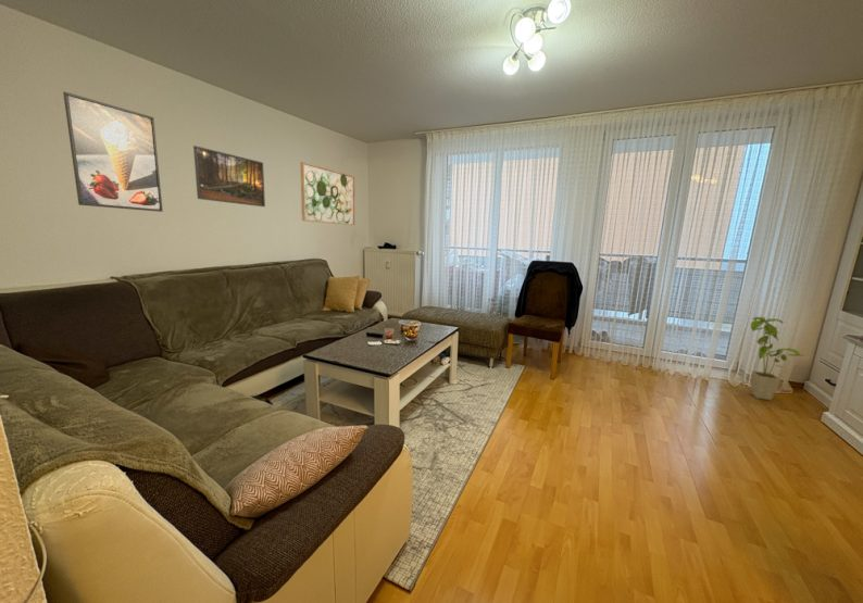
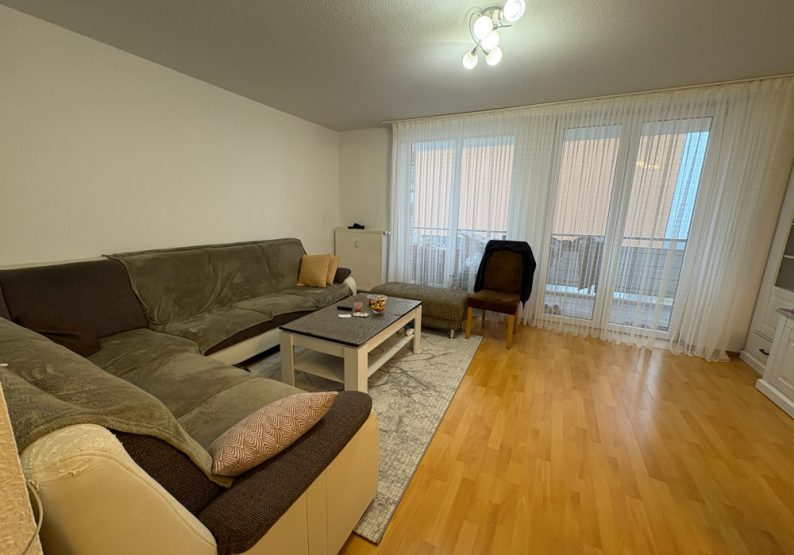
- wall art [300,161,355,226]
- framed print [62,91,164,213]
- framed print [192,145,266,208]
- house plant [750,316,805,401]
